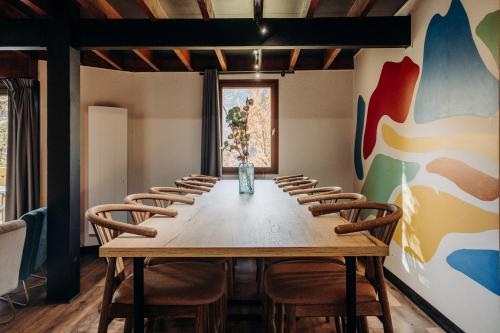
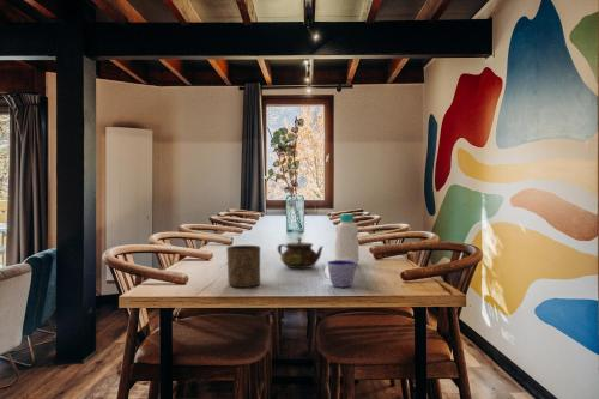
+ cup [225,244,261,288]
+ cup [325,259,357,288]
+ bottle [334,213,361,265]
+ teapot [277,237,323,270]
